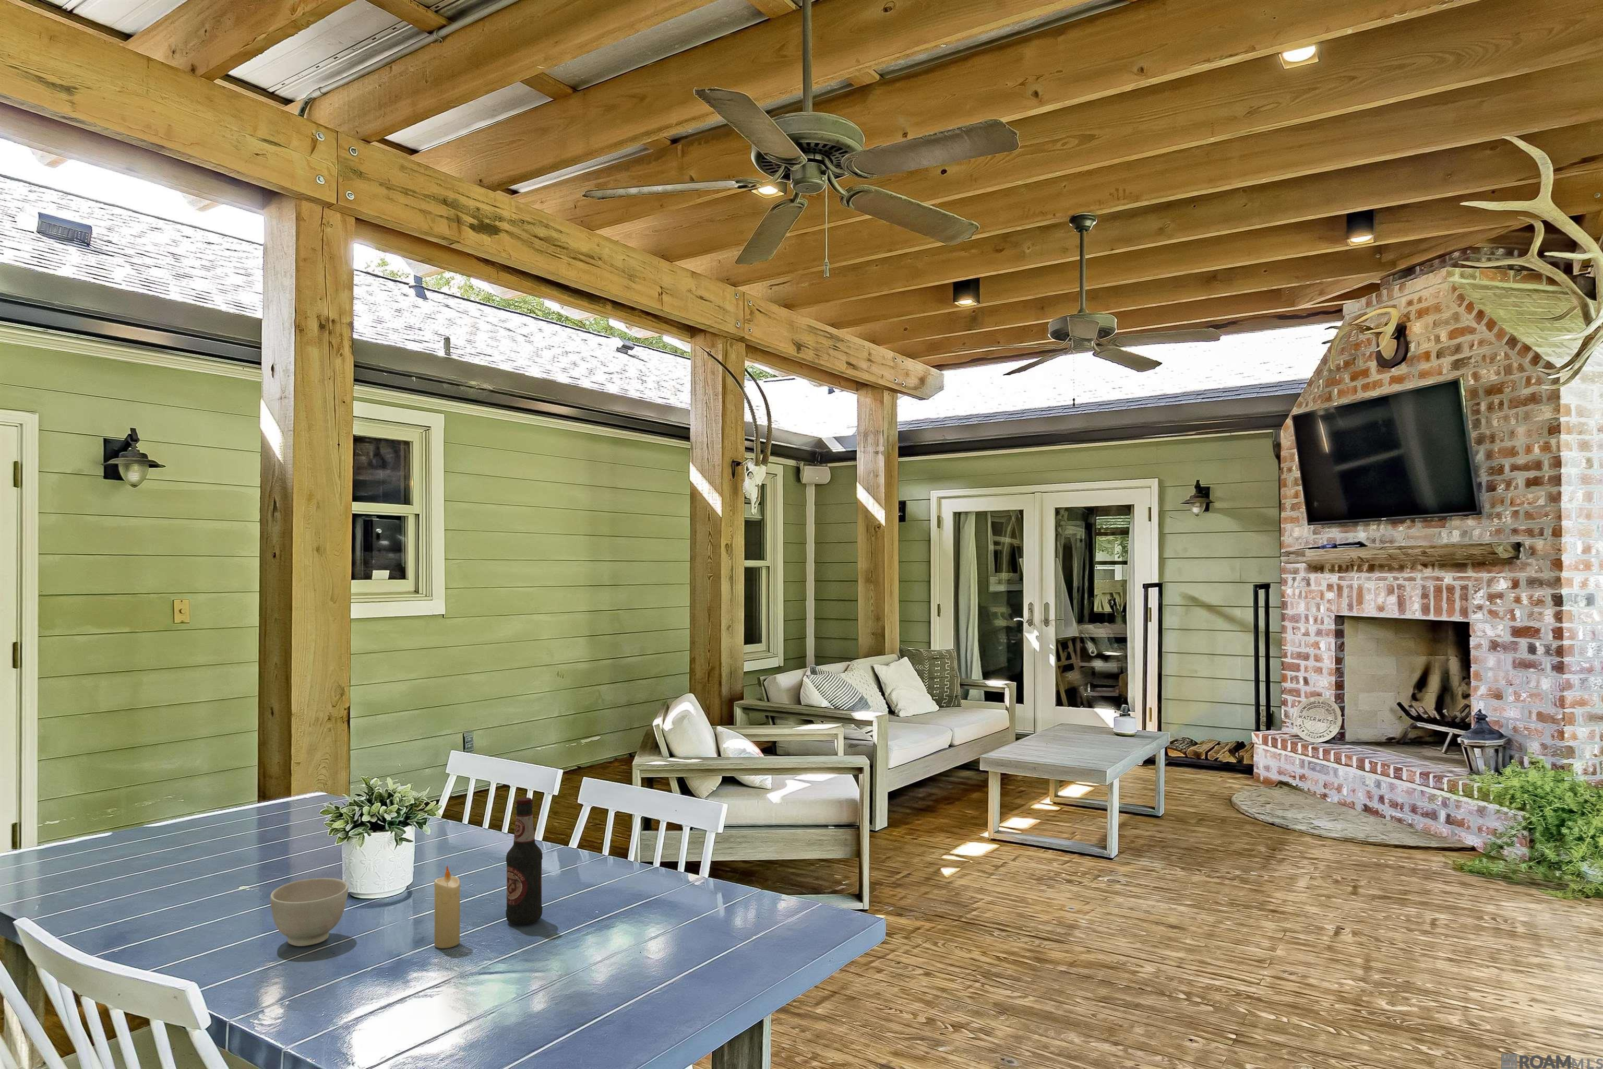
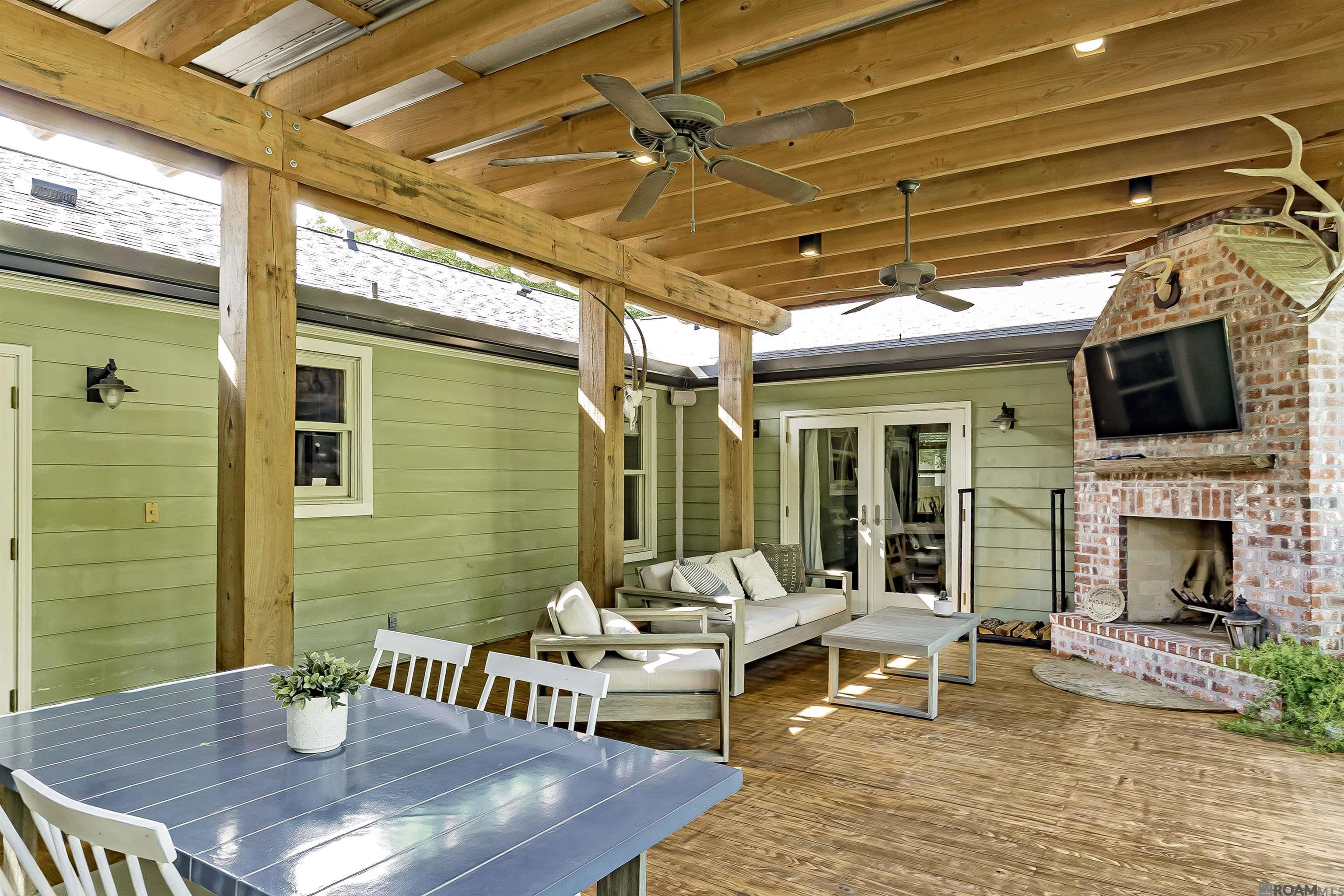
- bottle [505,797,543,926]
- bowl [270,877,349,947]
- candle [434,865,460,948]
